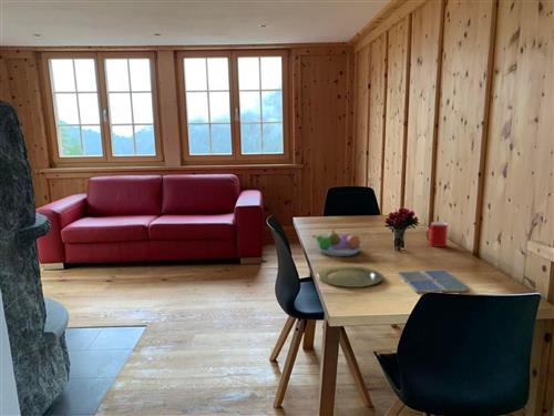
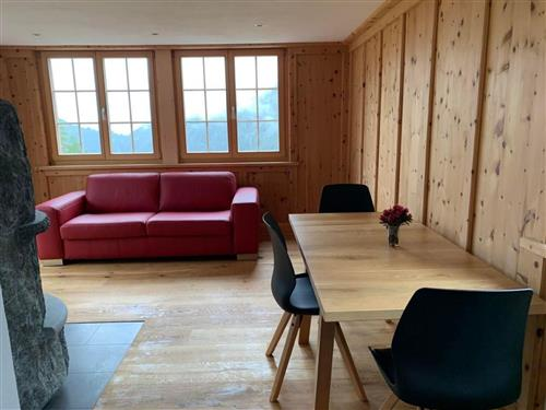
- fruit bowl [311,230,363,257]
- cup [425,221,449,248]
- plate [316,264,384,288]
- drink coaster [396,268,472,294]
